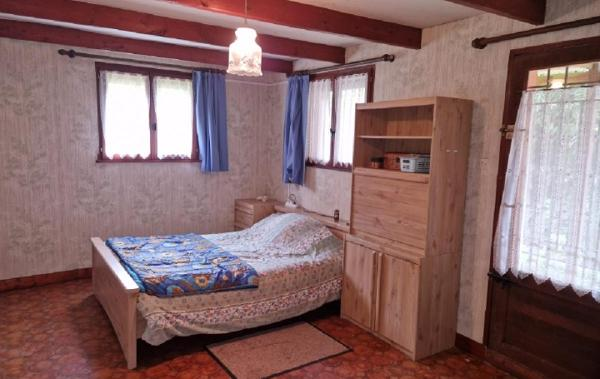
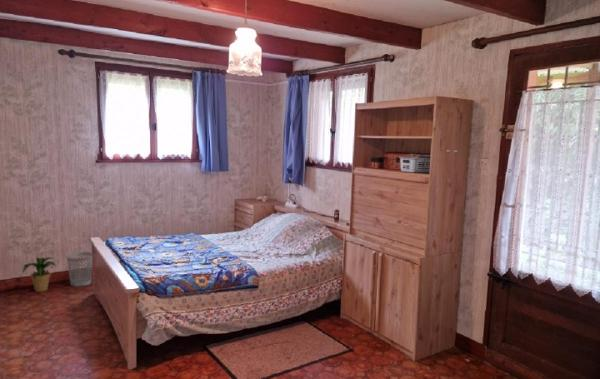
+ wastebasket [66,251,93,288]
+ potted plant [21,256,60,293]
